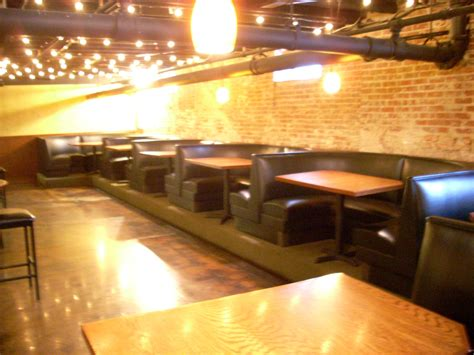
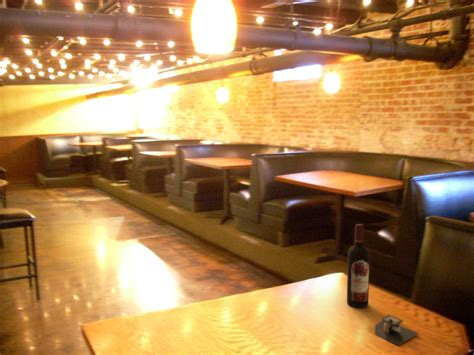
+ wine bottle [346,223,371,309]
+ architectural model [374,314,419,346]
